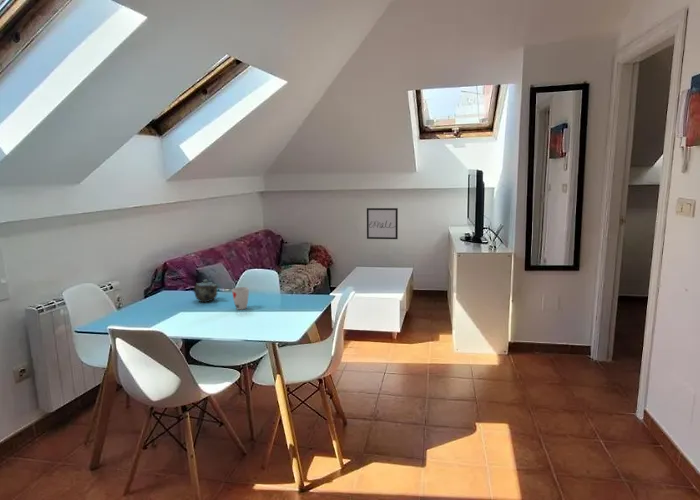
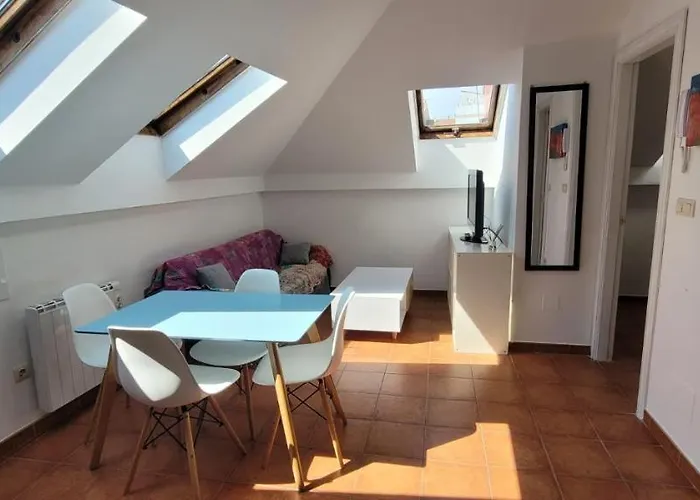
- cup [231,286,250,311]
- chinaware [192,279,219,303]
- wall art [366,207,399,240]
